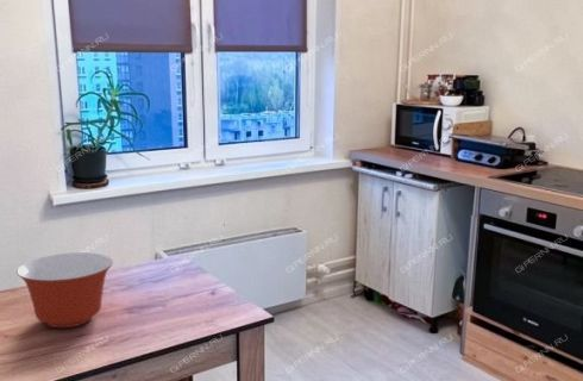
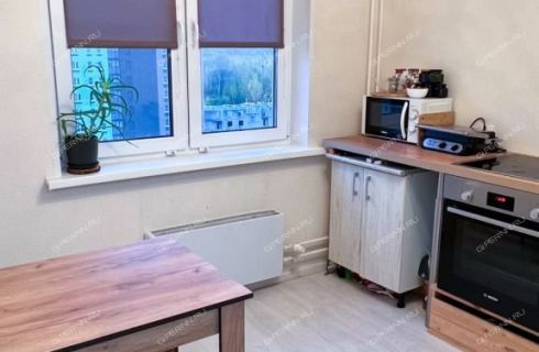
- mixing bowl [15,251,114,329]
